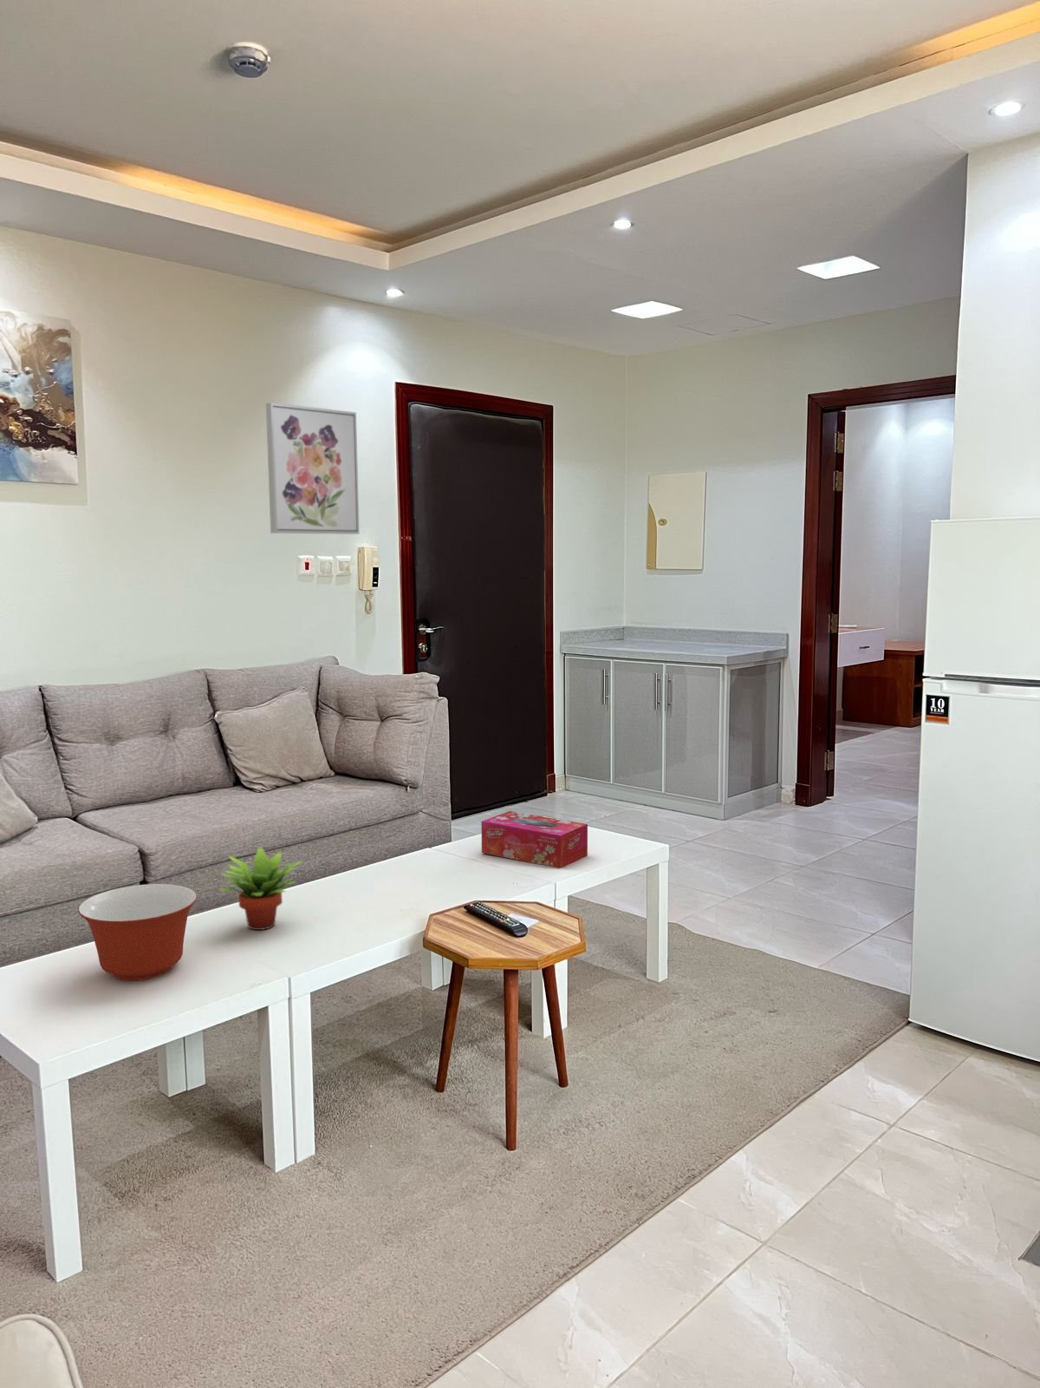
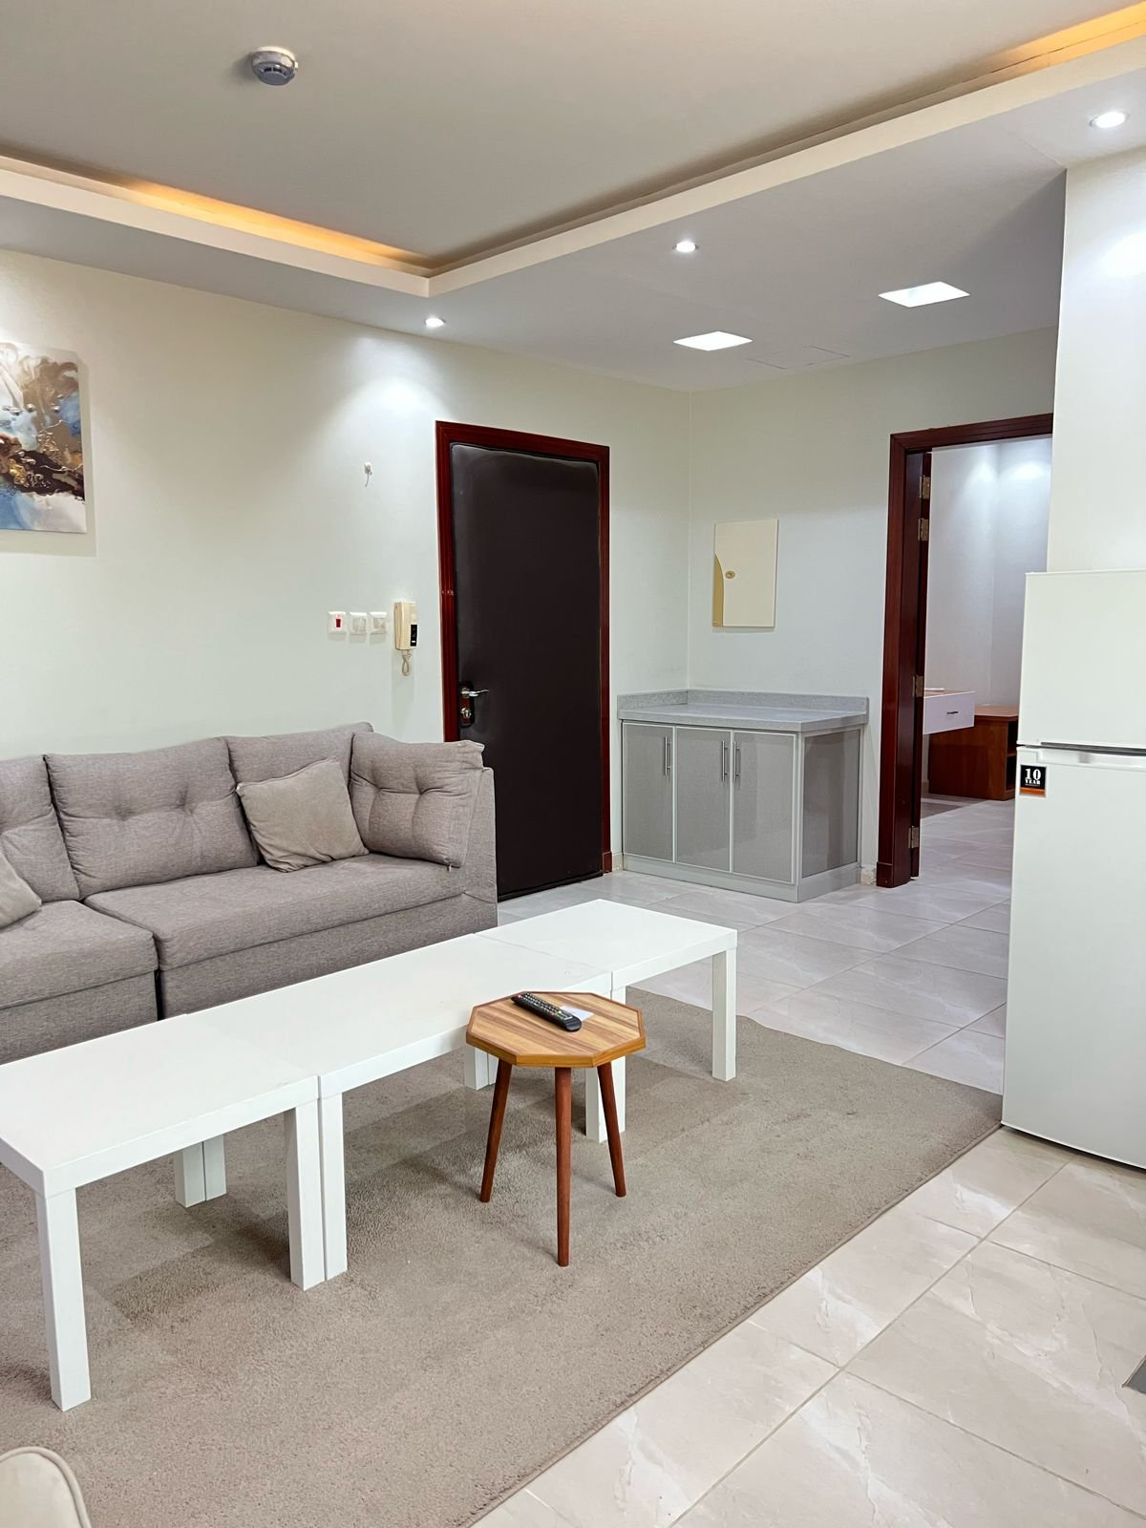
- tissue box [481,810,589,869]
- mixing bowl [78,883,198,983]
- succulent plant [216,845,307,931]
- wall art [265,402,359,536]
